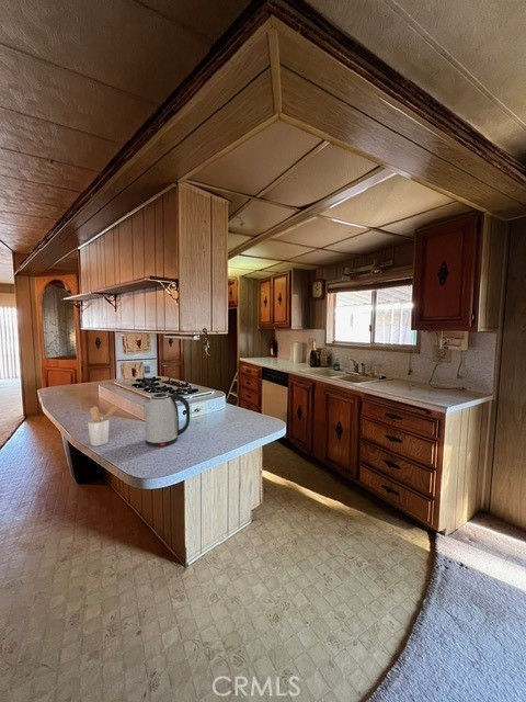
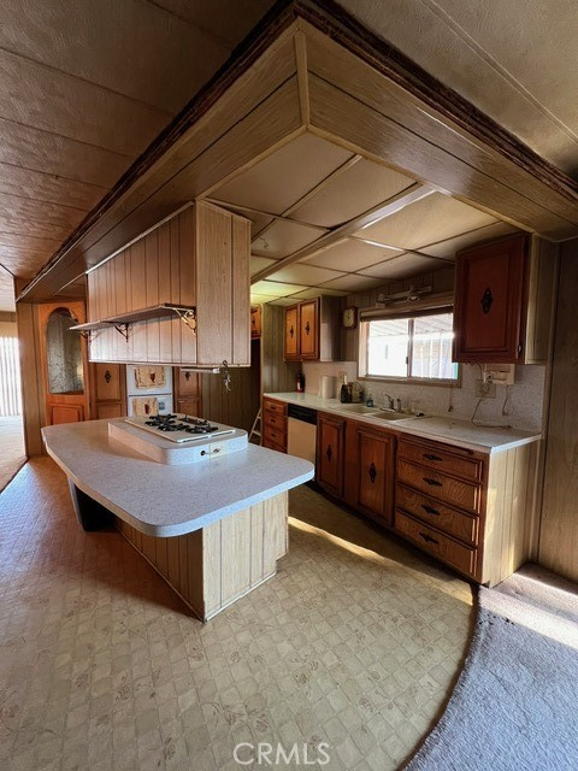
- kettle [142,393,191,448]
- utensil holder [87,405,118,448]
